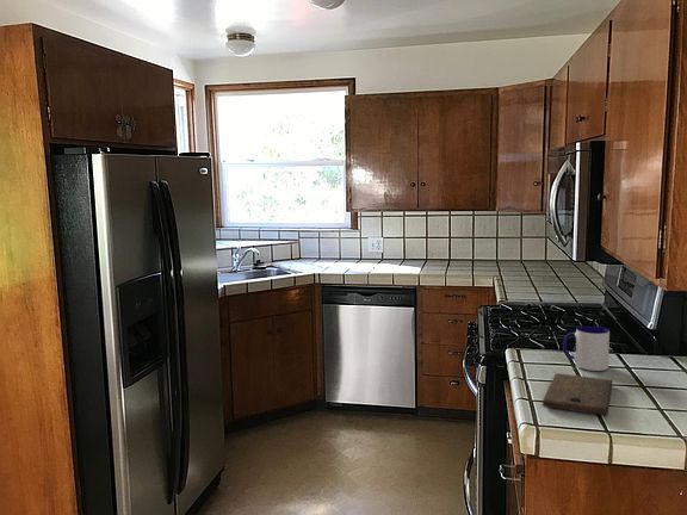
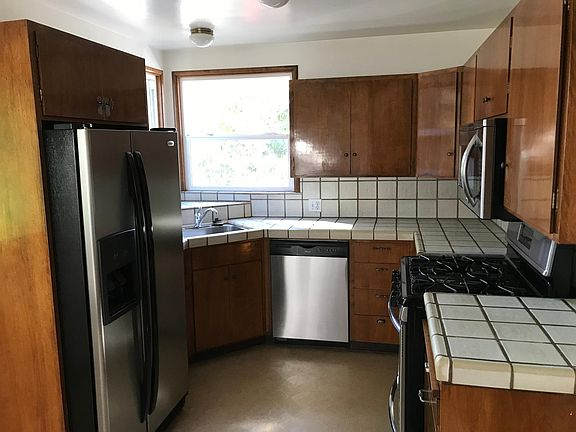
- mug [562,325,611,372]
- cutting board [541,372,613,416]
